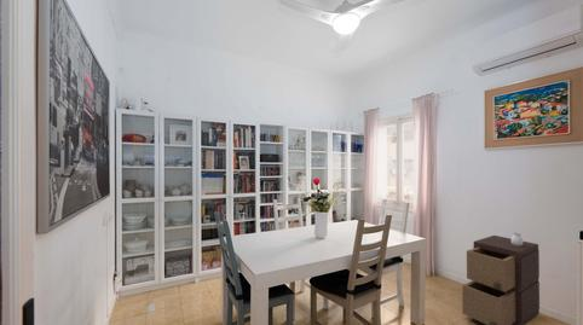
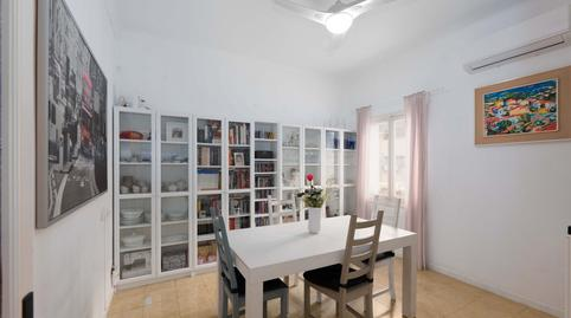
- storage cabinet [461,231,541,325]
